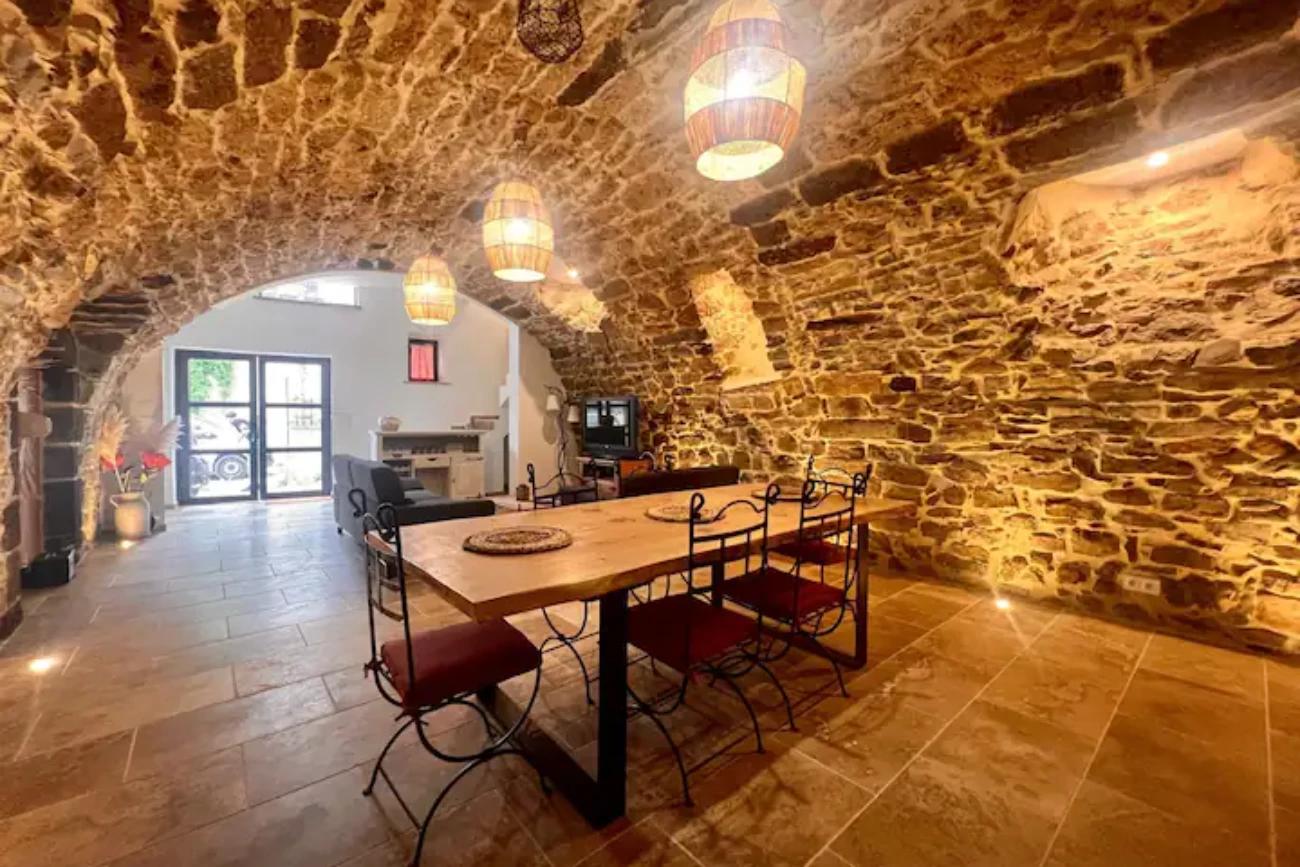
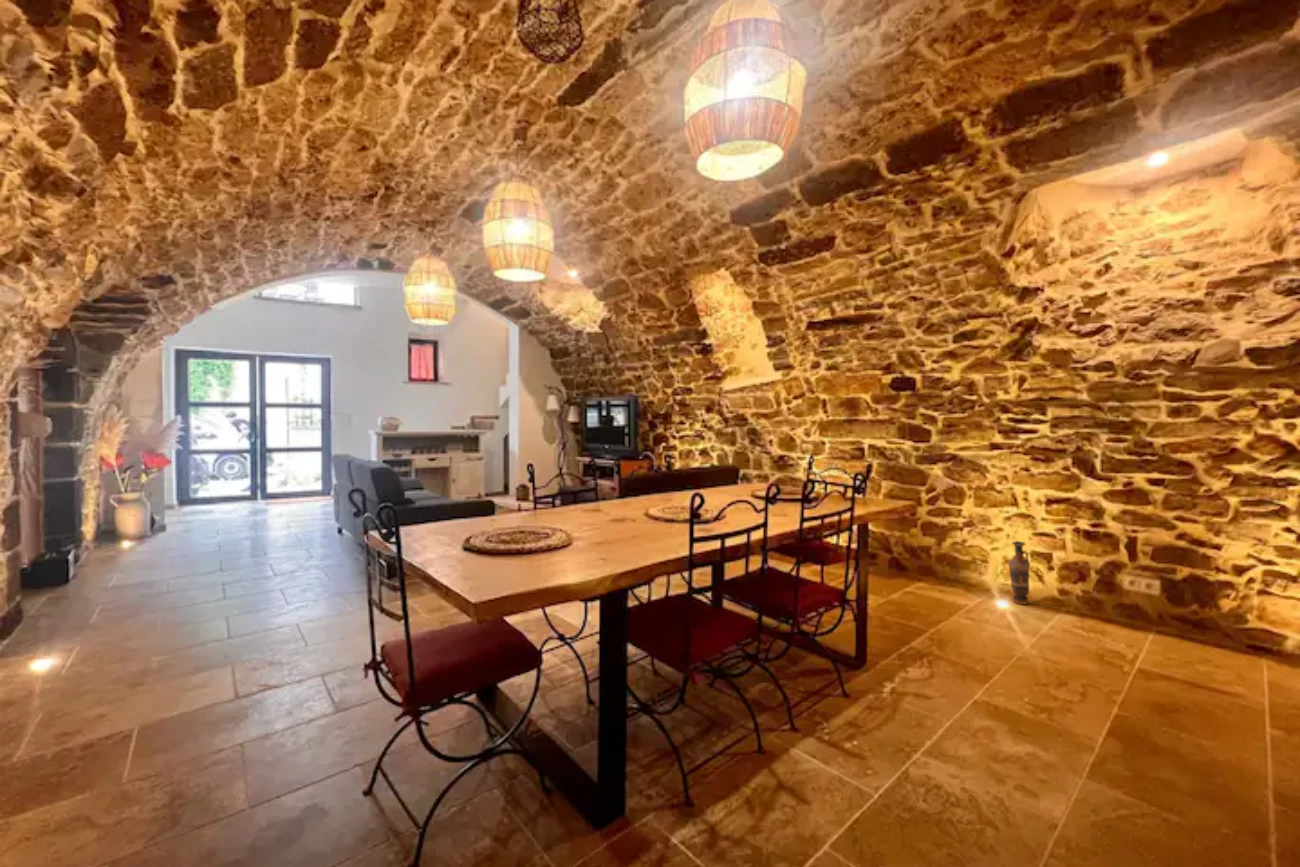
+ vase [1007,540,1031,606]
